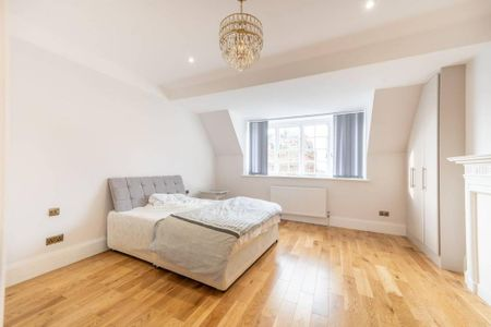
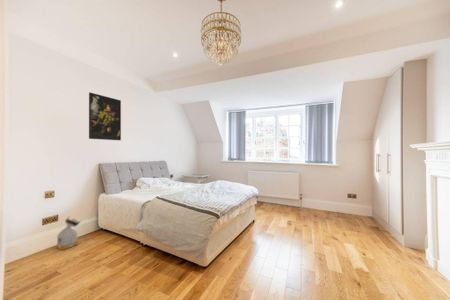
+ bag [55,215,82,251]
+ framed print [88,92,122,141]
